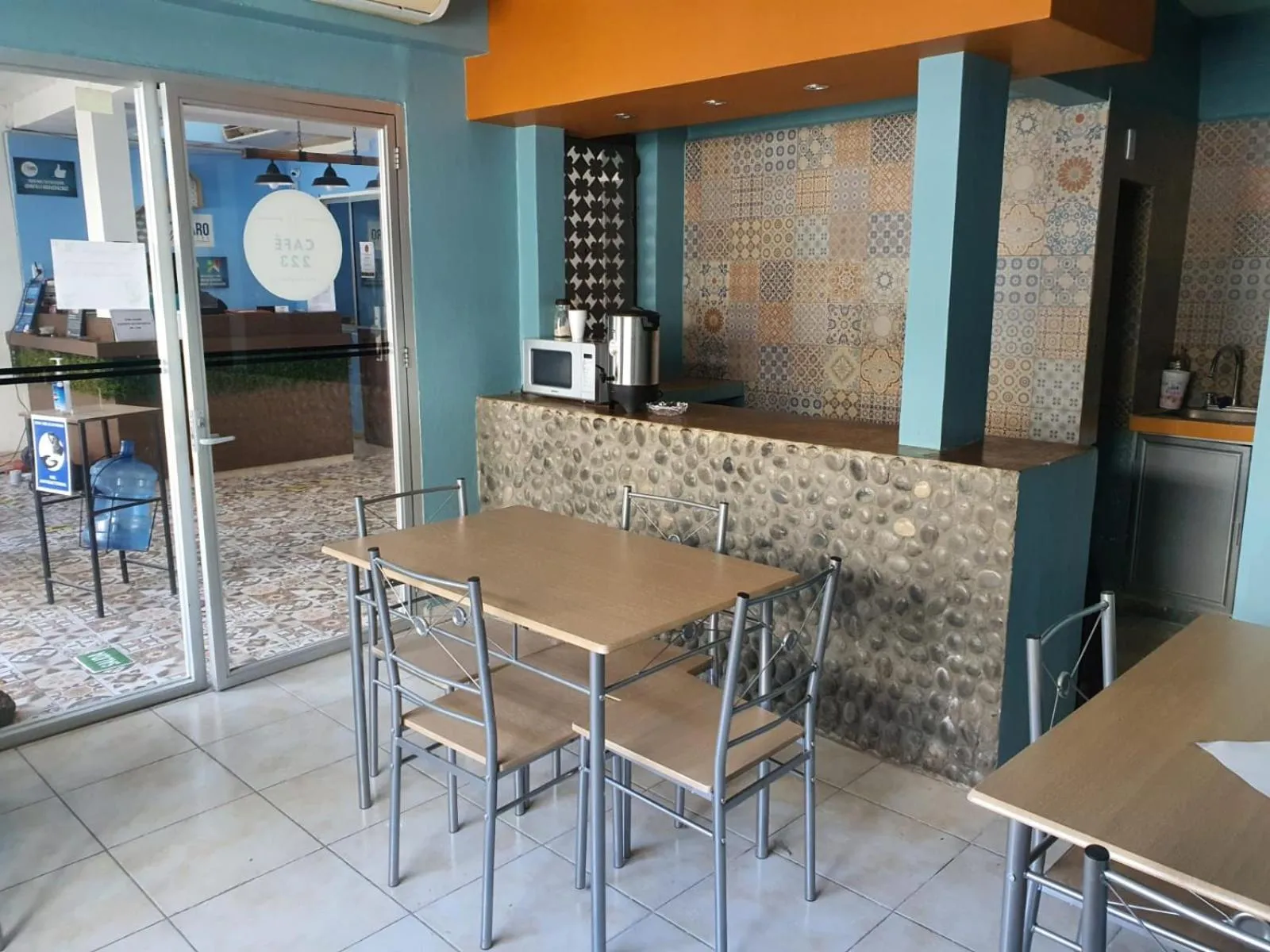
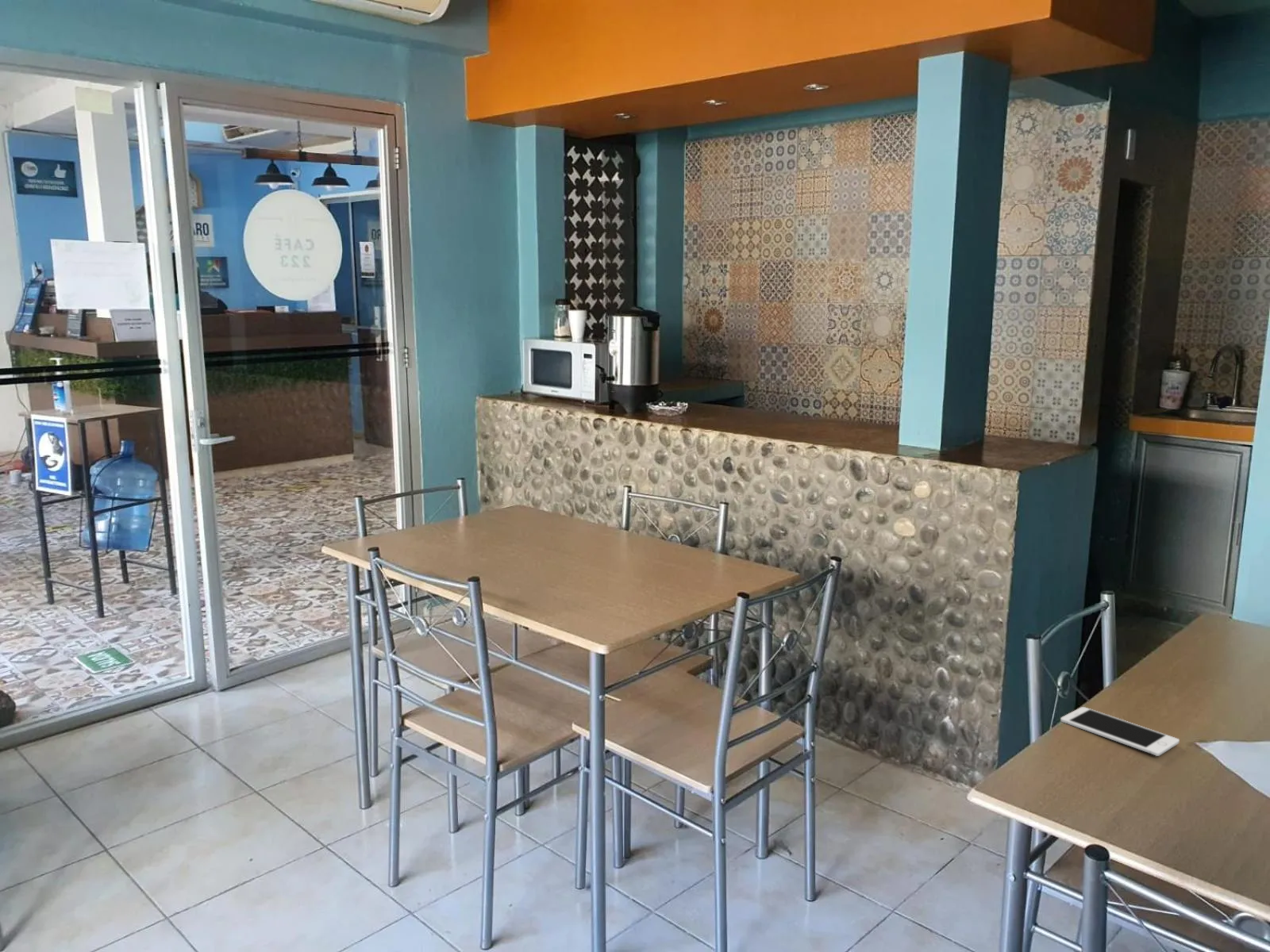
+ cell phone [1060,706,1180,757]
